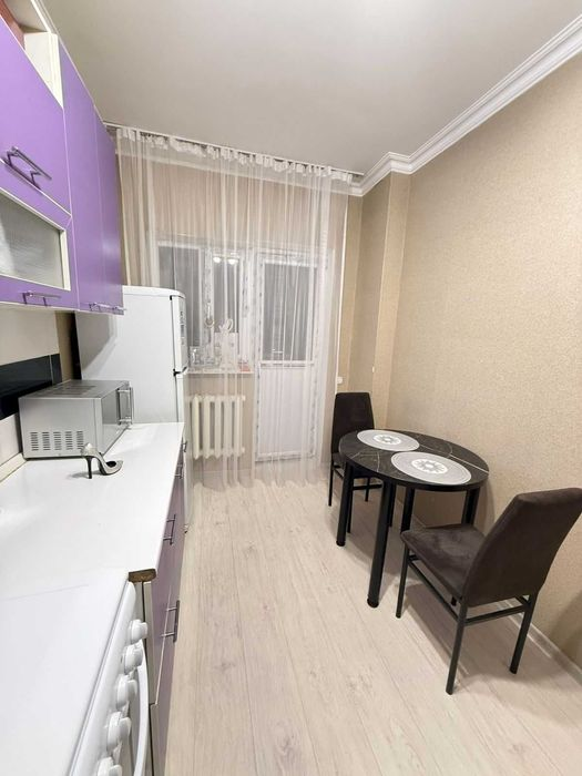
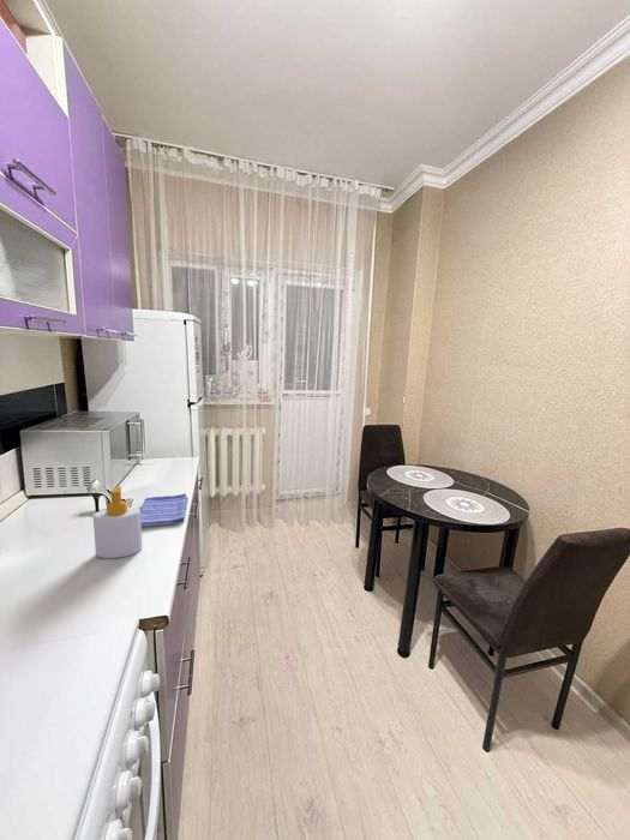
+ dish towel [139,493,188,527]
+ soap bottle [92,486,143,559]
